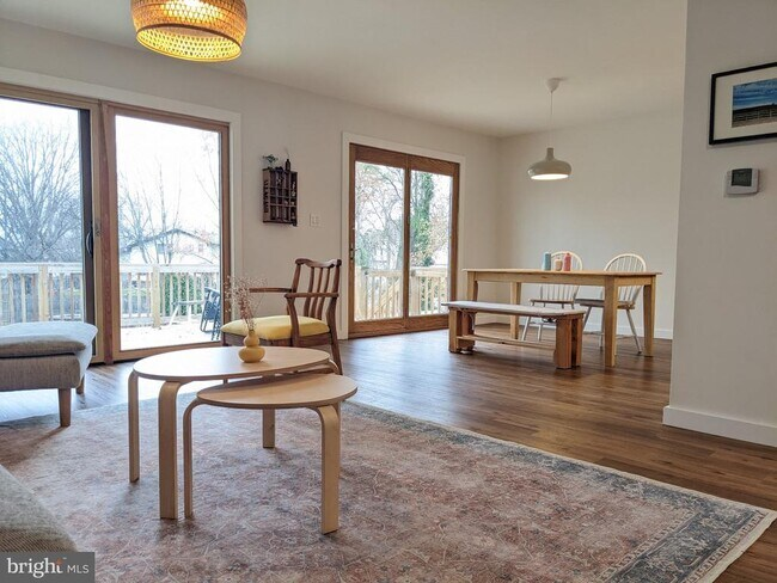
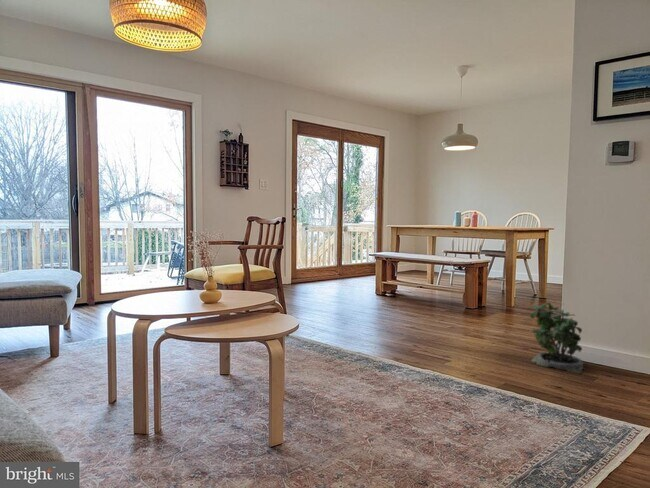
+ potted plant [529,302,585,375]
